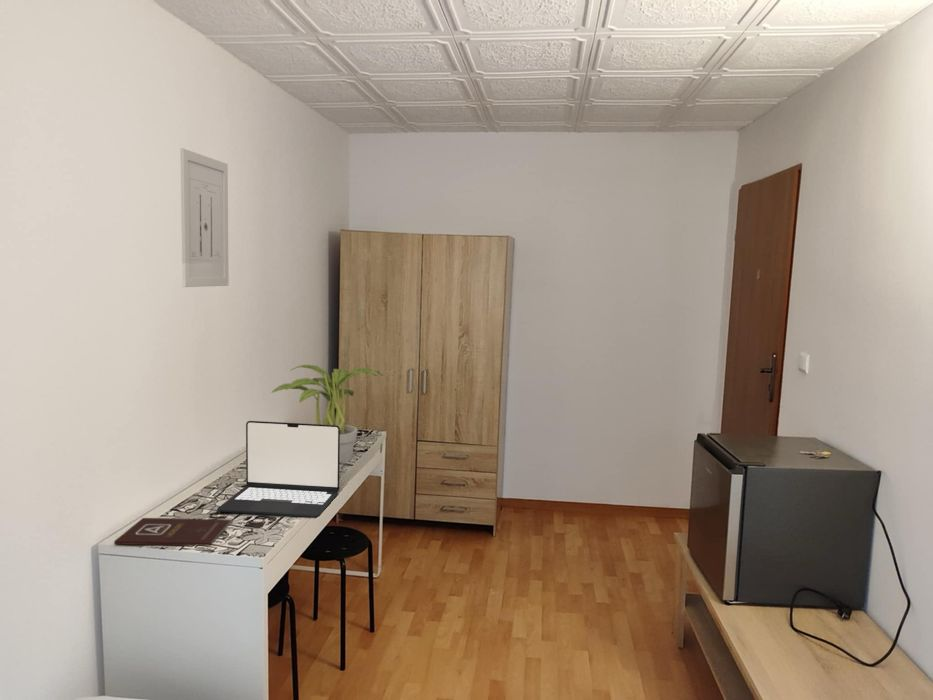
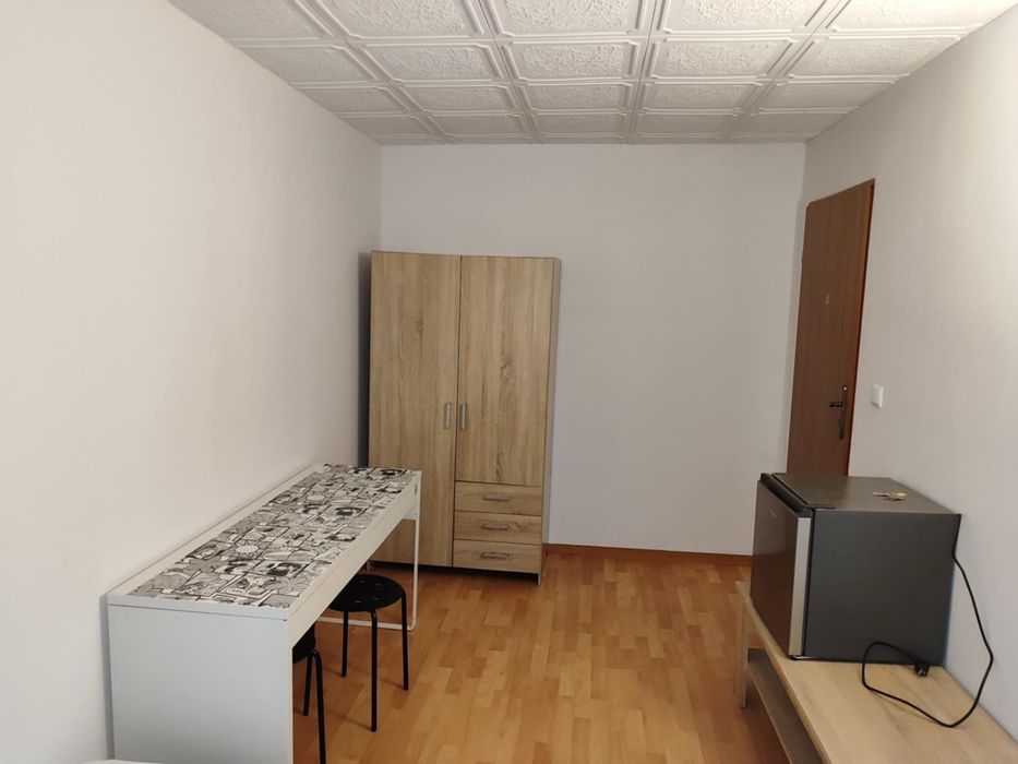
- potted plant [271,364,384,463]
- wall art [179,148,230,288]
- laptop [216,420,341,519]
- book [113,517,232,547]
